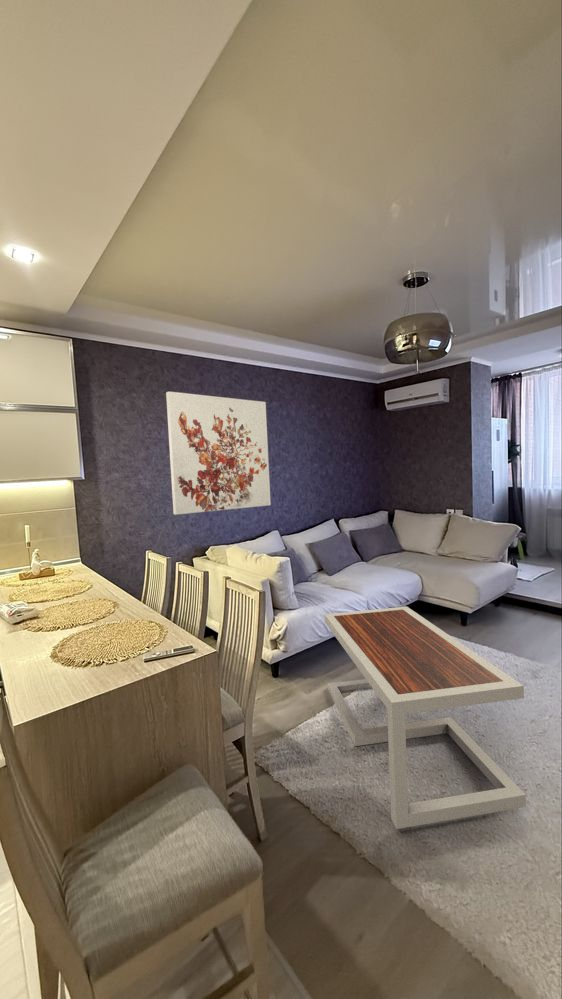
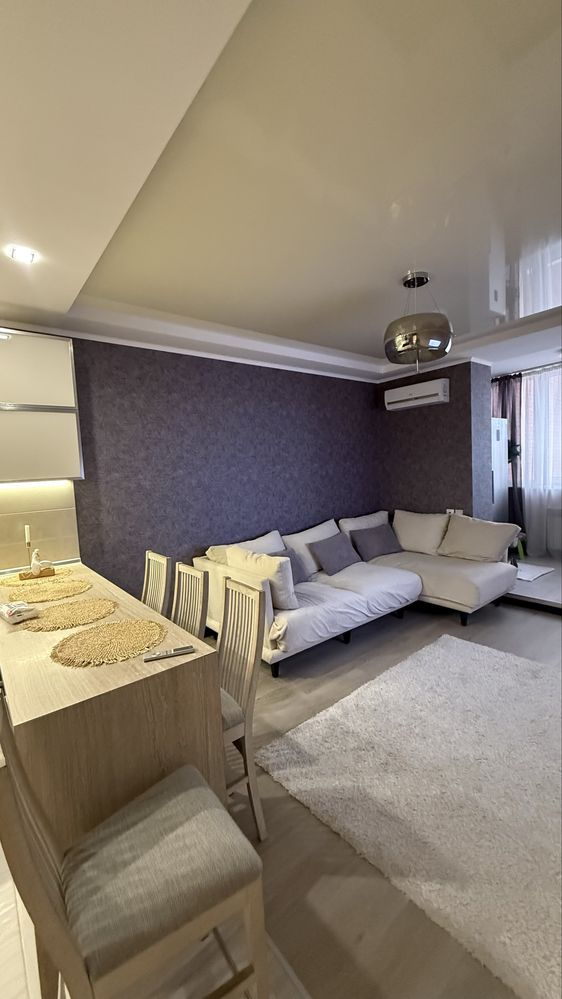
- coffee table [323,605,527,830]
- wall art [165,391,272,516]
